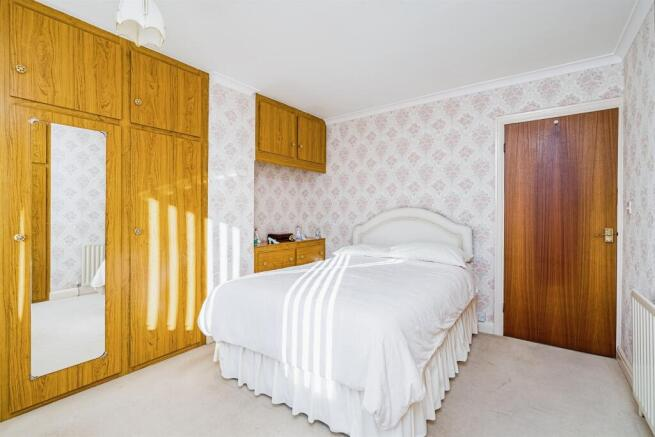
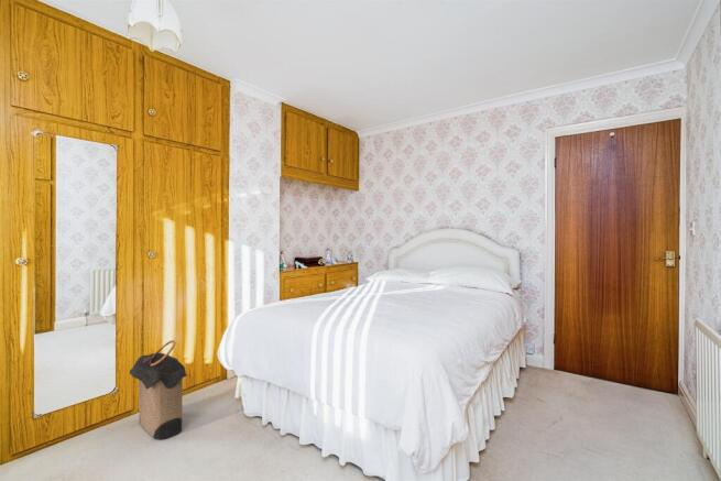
+ laundry hamper [128,339,188,441]
